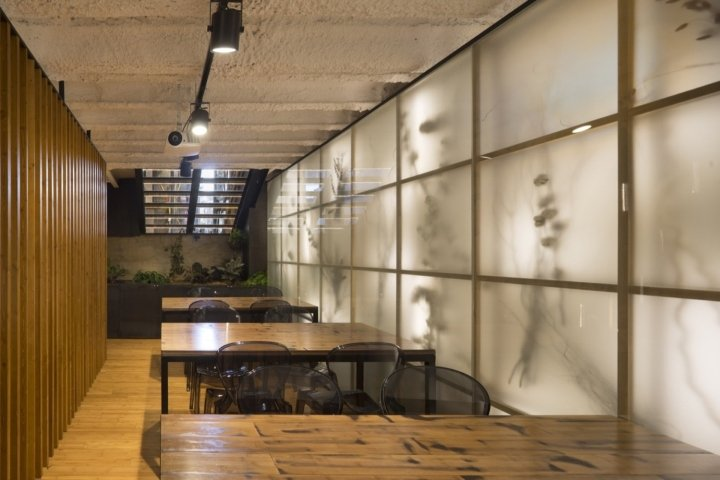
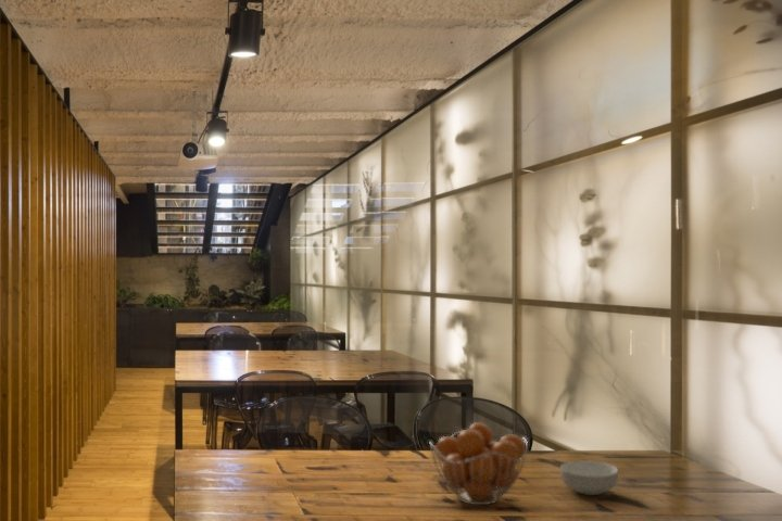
+ fruit basket [428,421,529,506]
+ cereal bowl [559,459,619,496]
